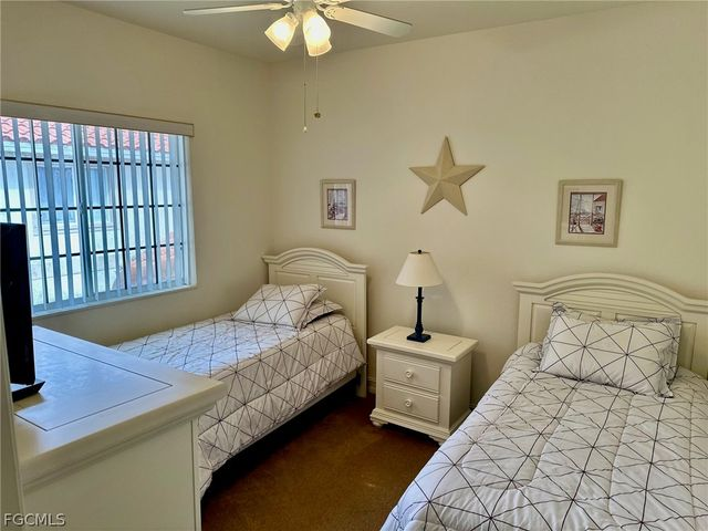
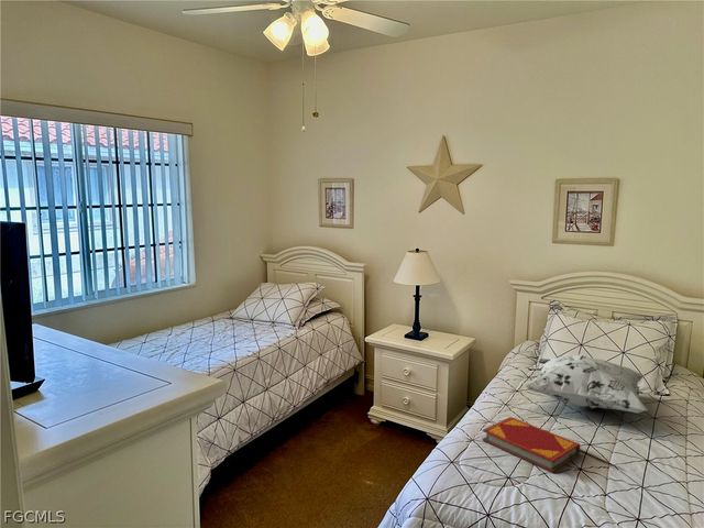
+ decorative pillow [522,353,649,415]
+ hardback book [481,416,581,473]
